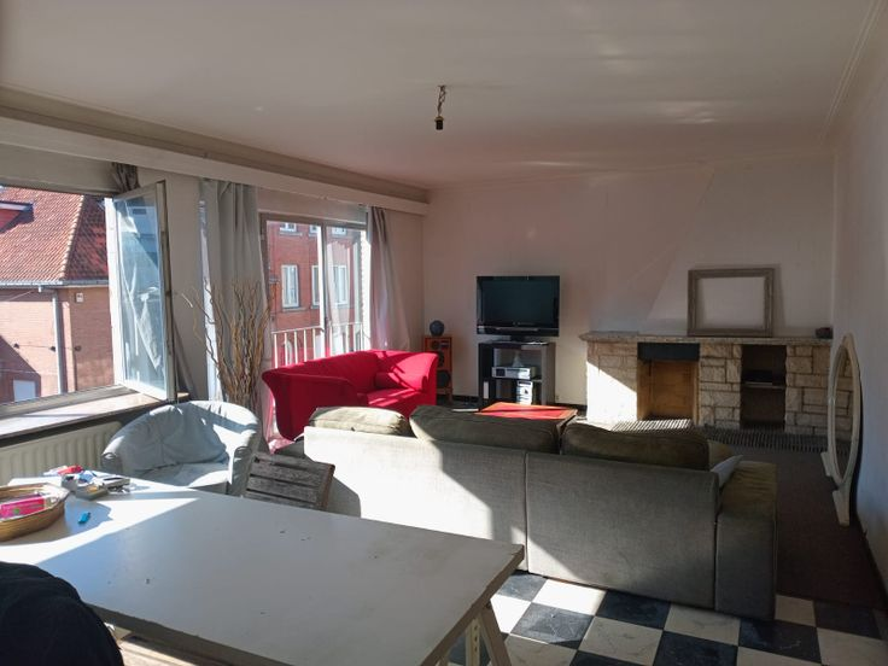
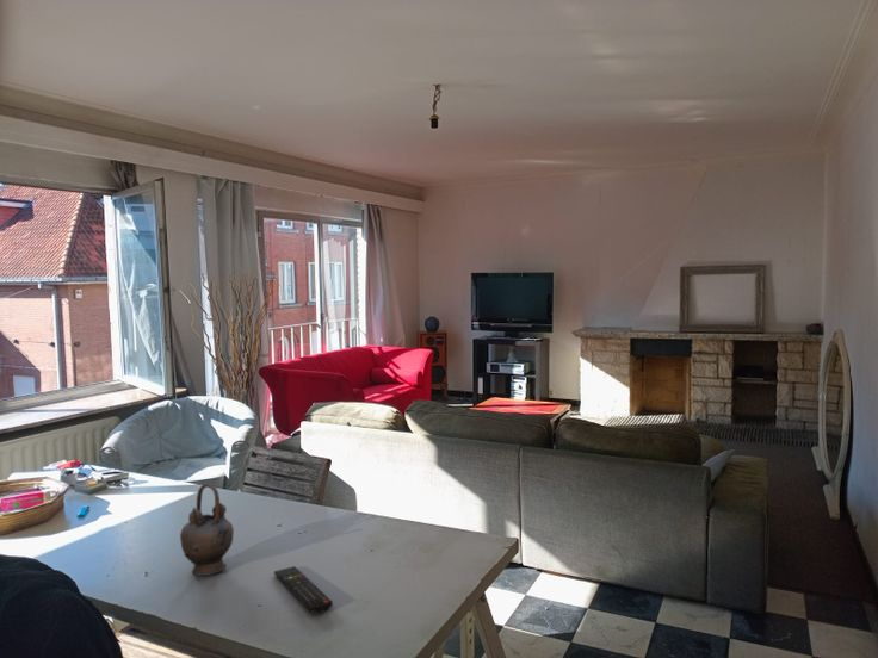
+ remote control [273,565,334,614]
+ teapot [179,482,235,577]
